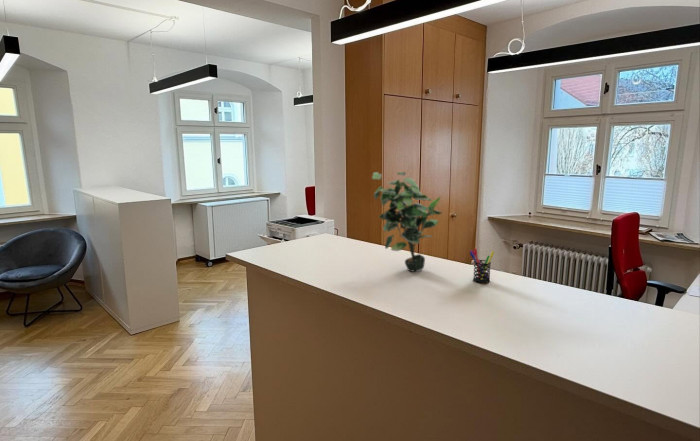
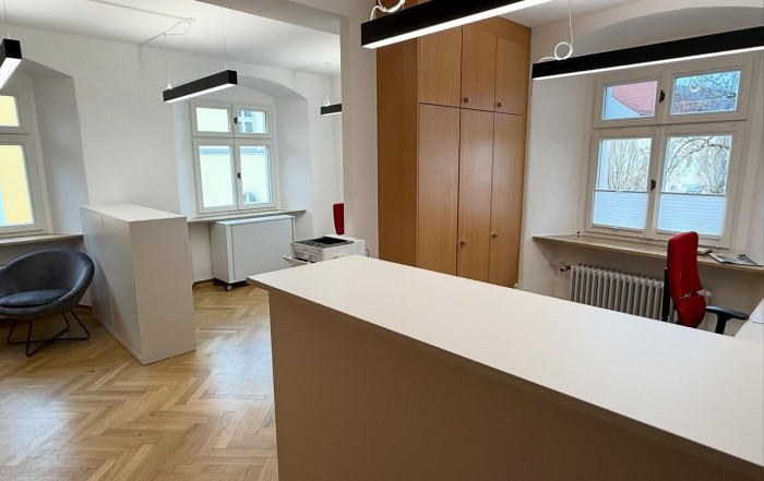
- pen holder [469,247,495,284]
- potted plant [371,171,444,273]
